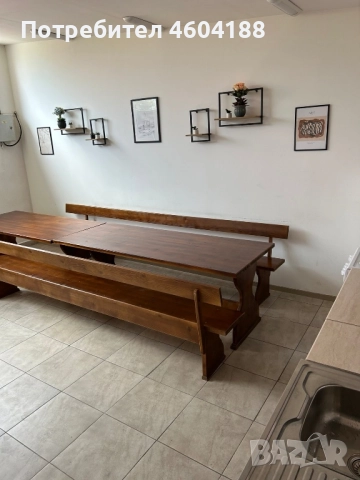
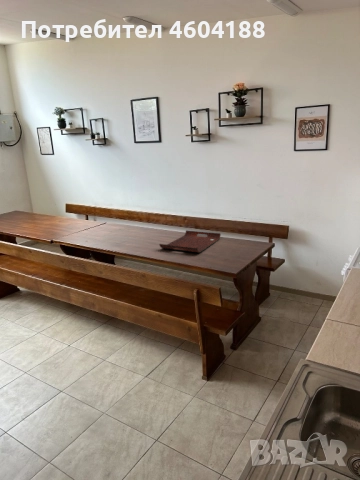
+ serving tray [158,229,222,254]
